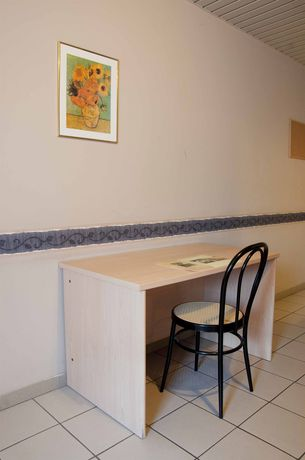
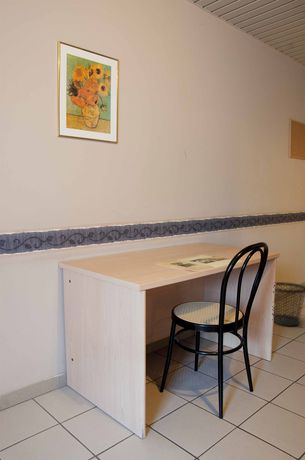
+ wastebasket [273,281,305,327]
